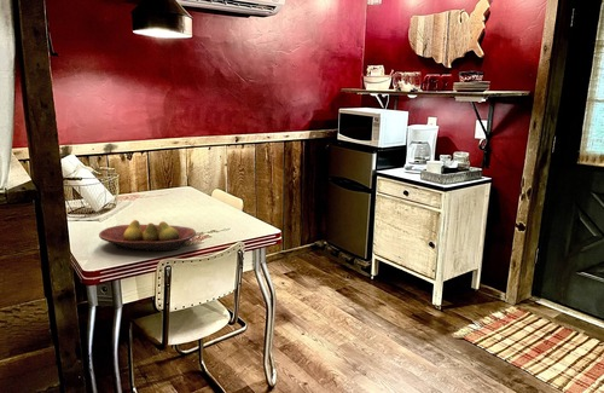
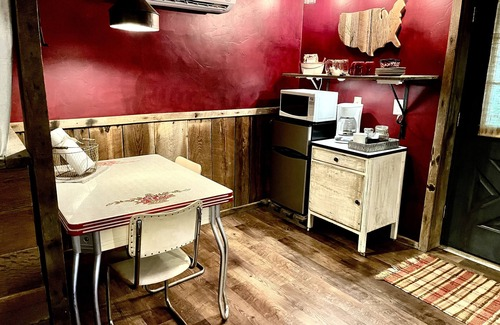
- fruit bowl [98,219,198,253]
